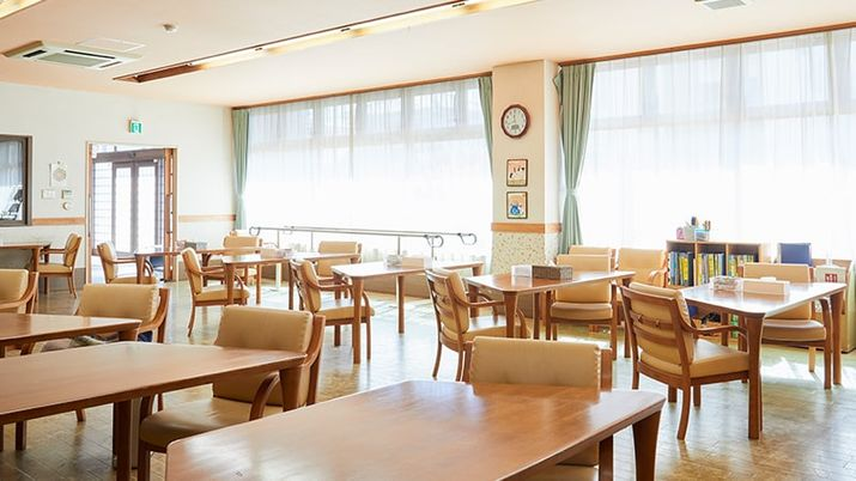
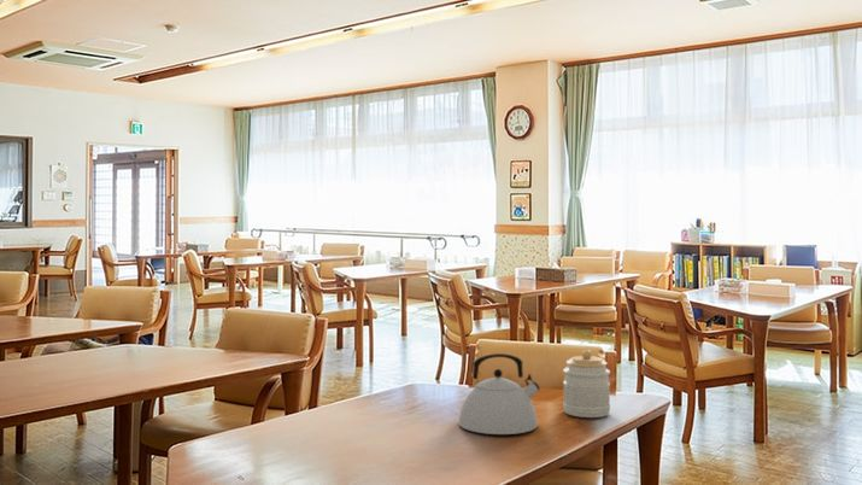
+ kettle [457,352,541,436]
+ jar [562,349,611,419]
